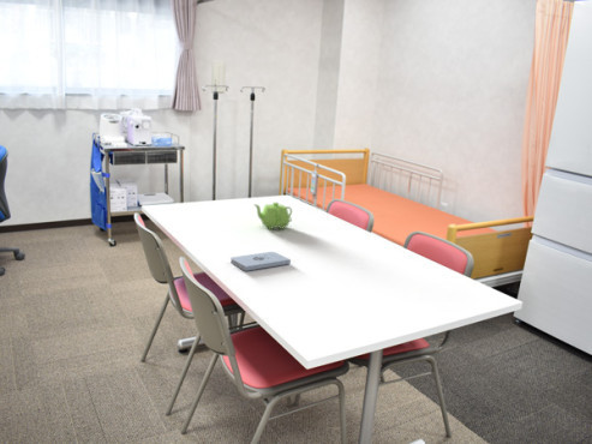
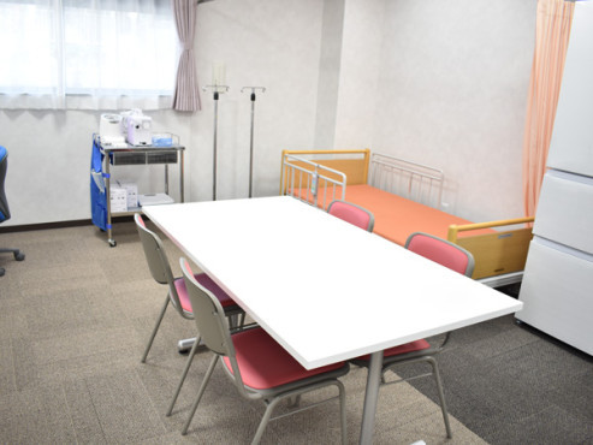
- teapot [252,202,293,230]
- notepad [229,251,292,272]
